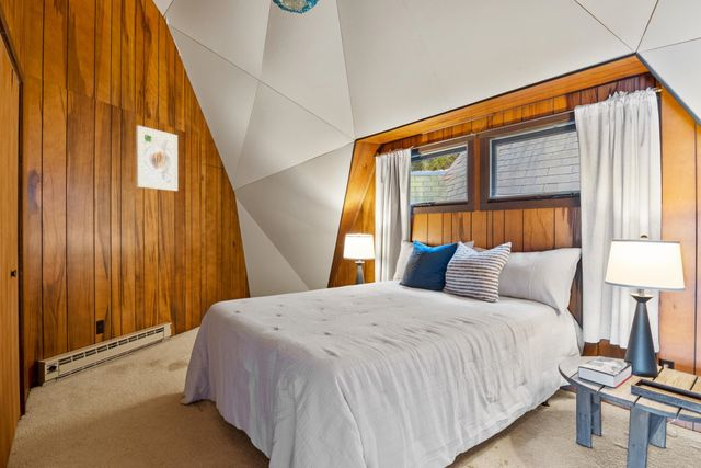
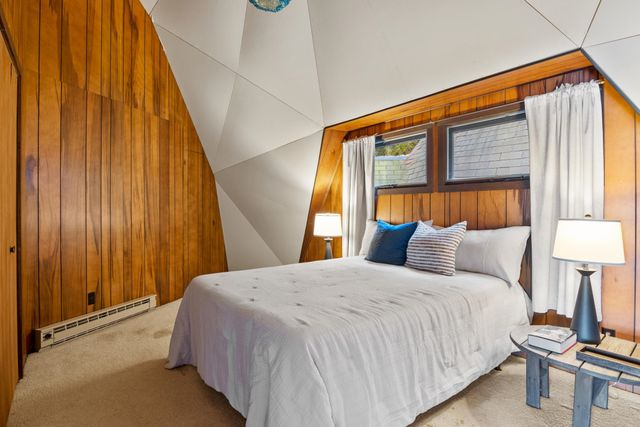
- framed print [135,124,179,192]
